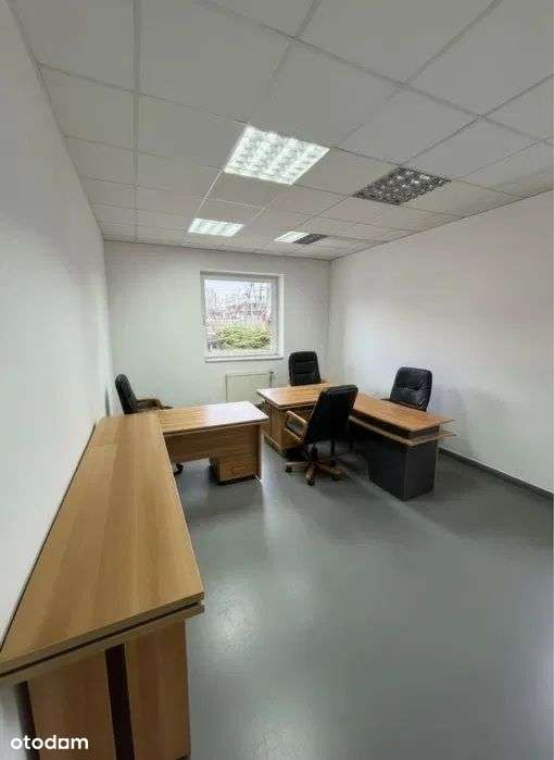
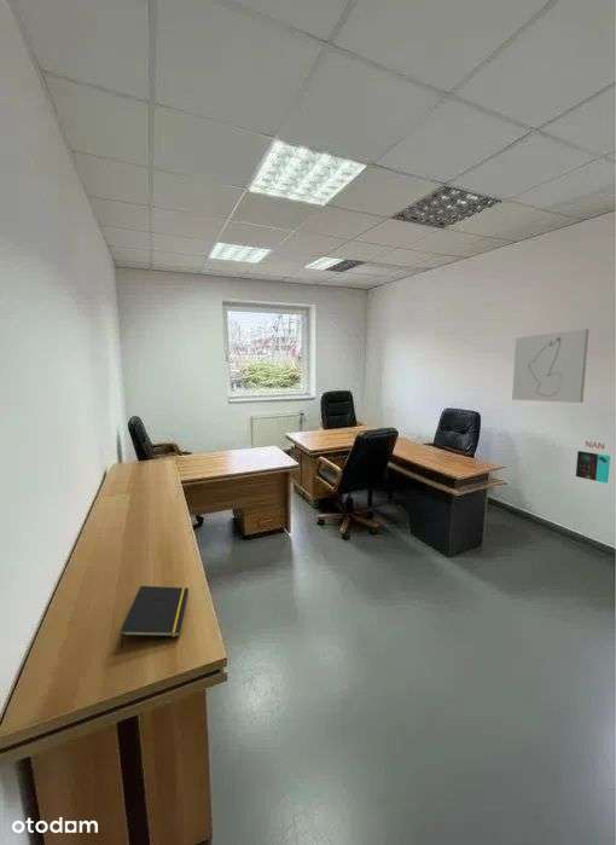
+ notepad [118,585,190,649]
+ calendar [575,440,611,484]
+ wall art [511,328,591,404]
